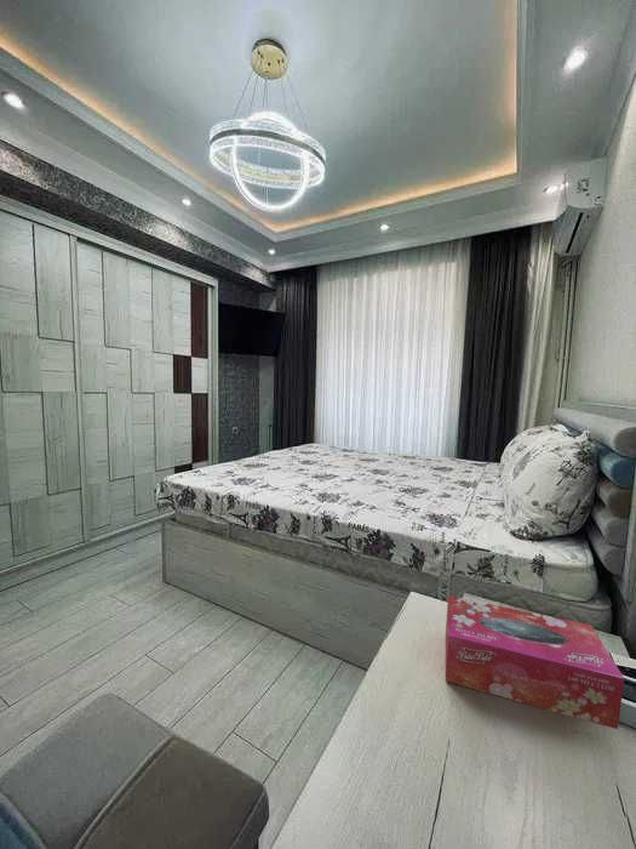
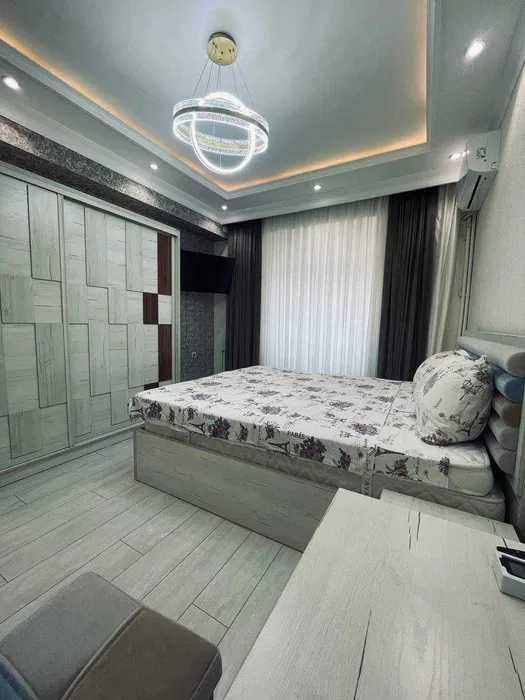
- tissue box [445,594,625,730]
